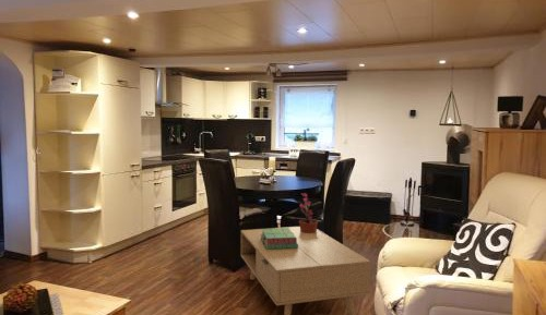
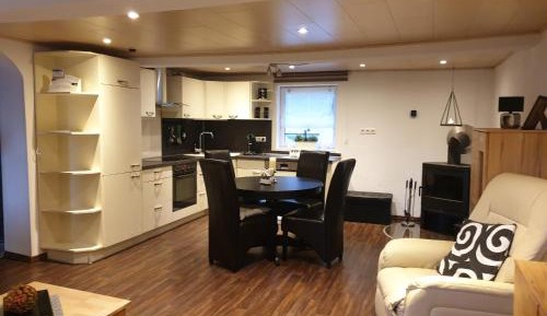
- potted plant [298,192,327,233]
- coffee table [240,226,371,315]
- stack of books [260,227,298,250]
